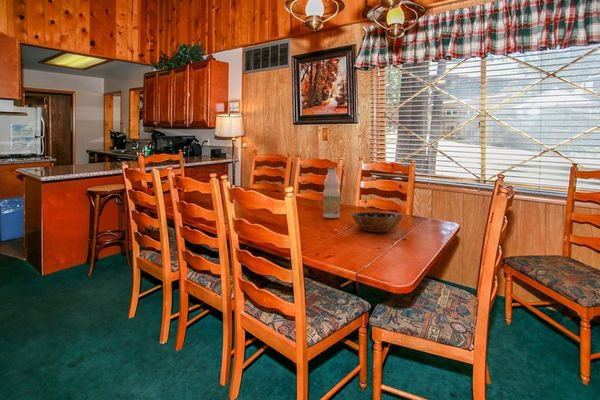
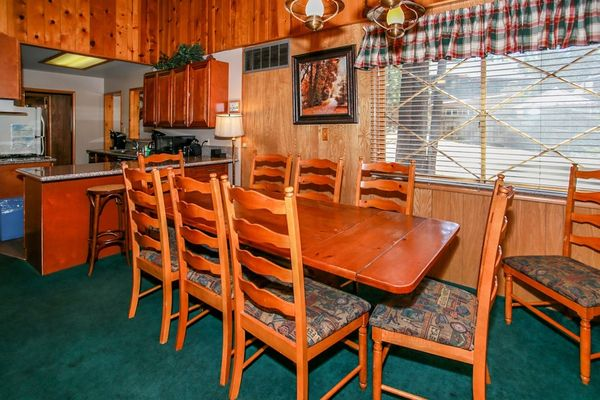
- bottle [322,166,341,219]
- bowl [350,211,404,233]
